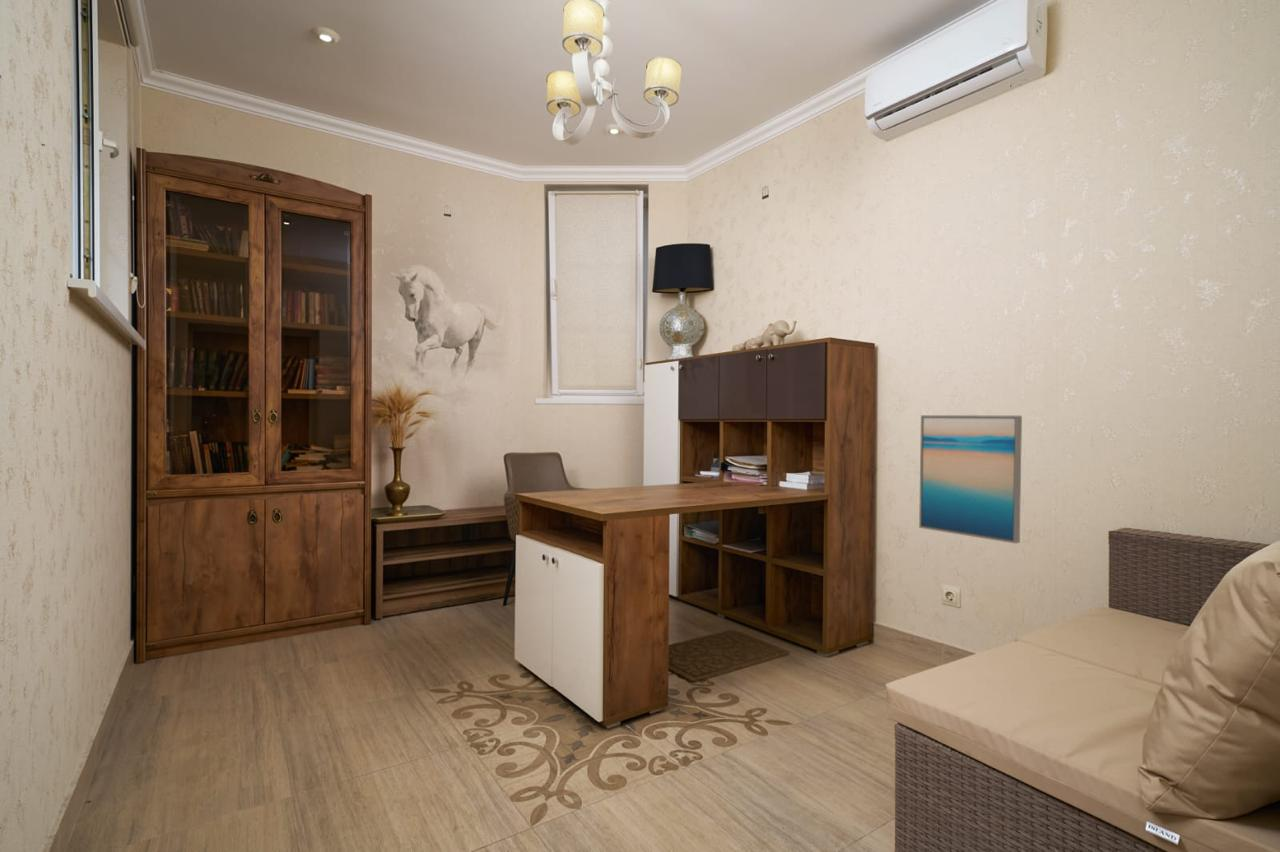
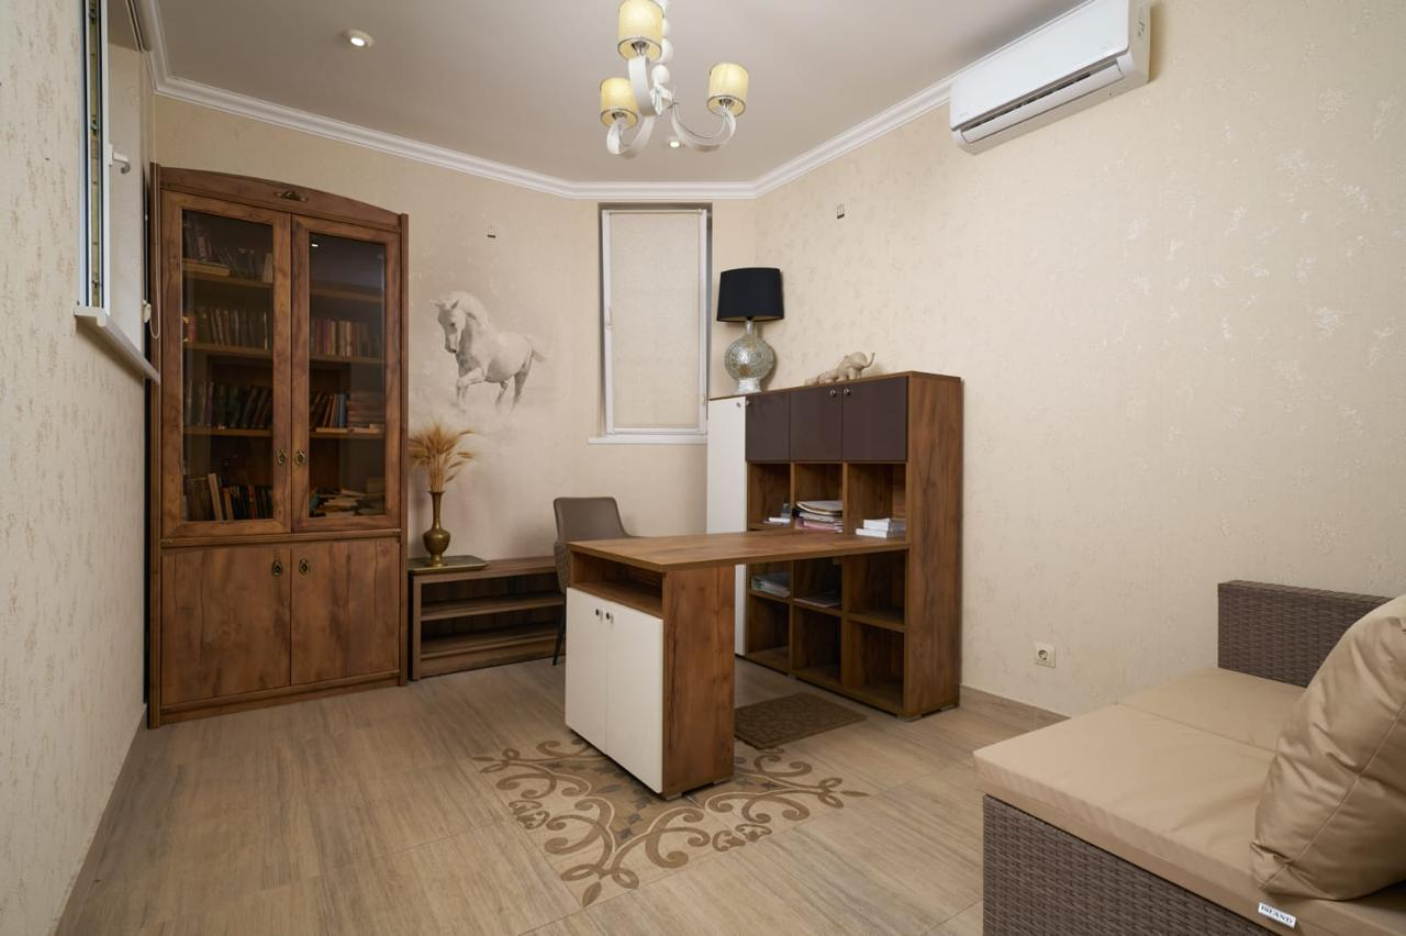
- wall art [918,414,1023,545]
